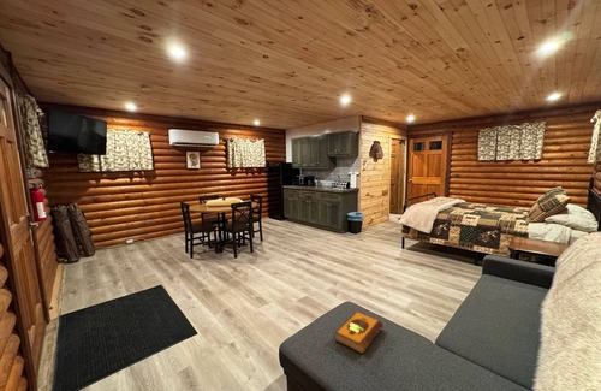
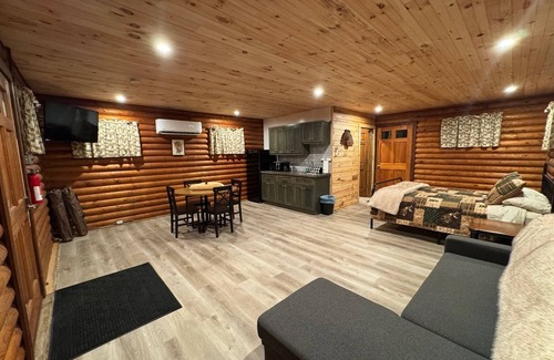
- hardback book [334,310,385,355]
